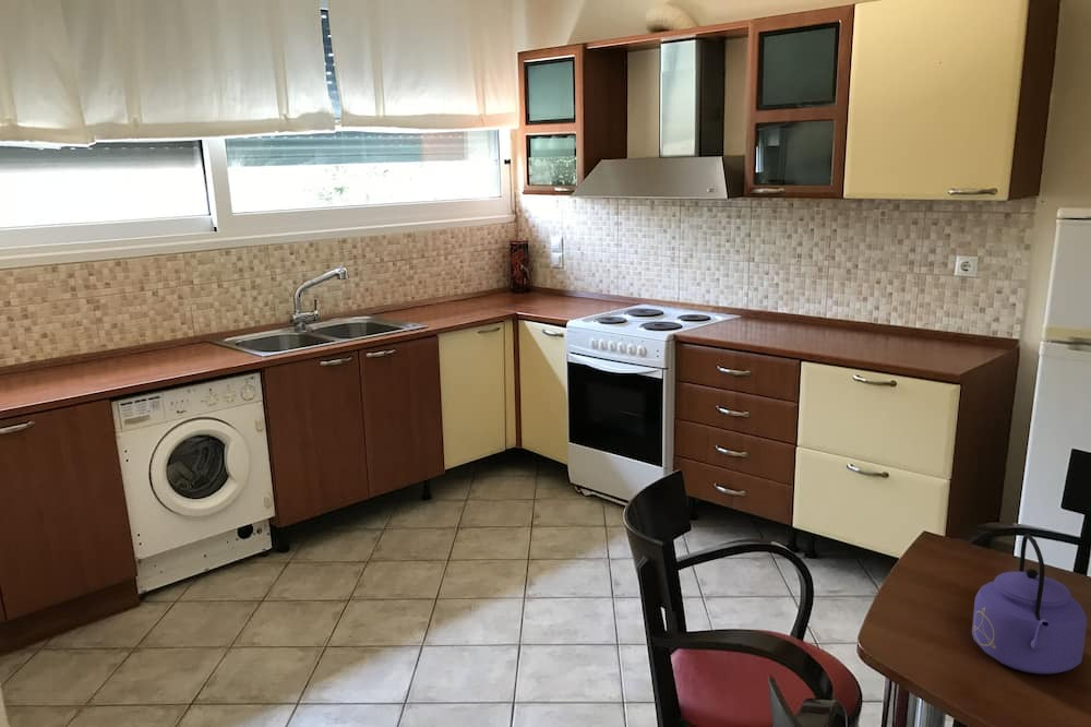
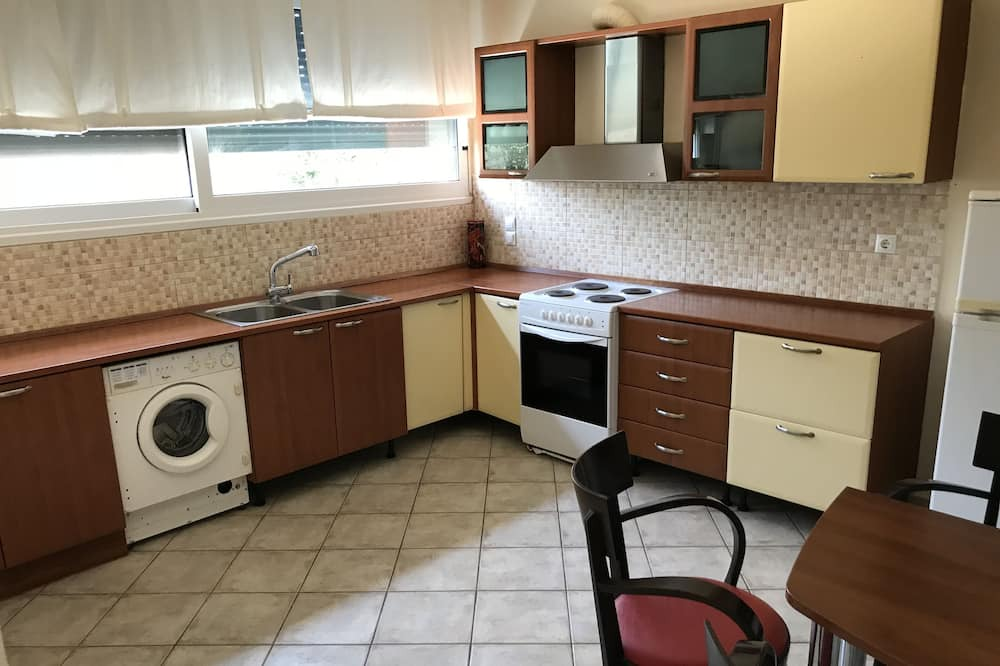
- kettle [971,533,1088,675]
